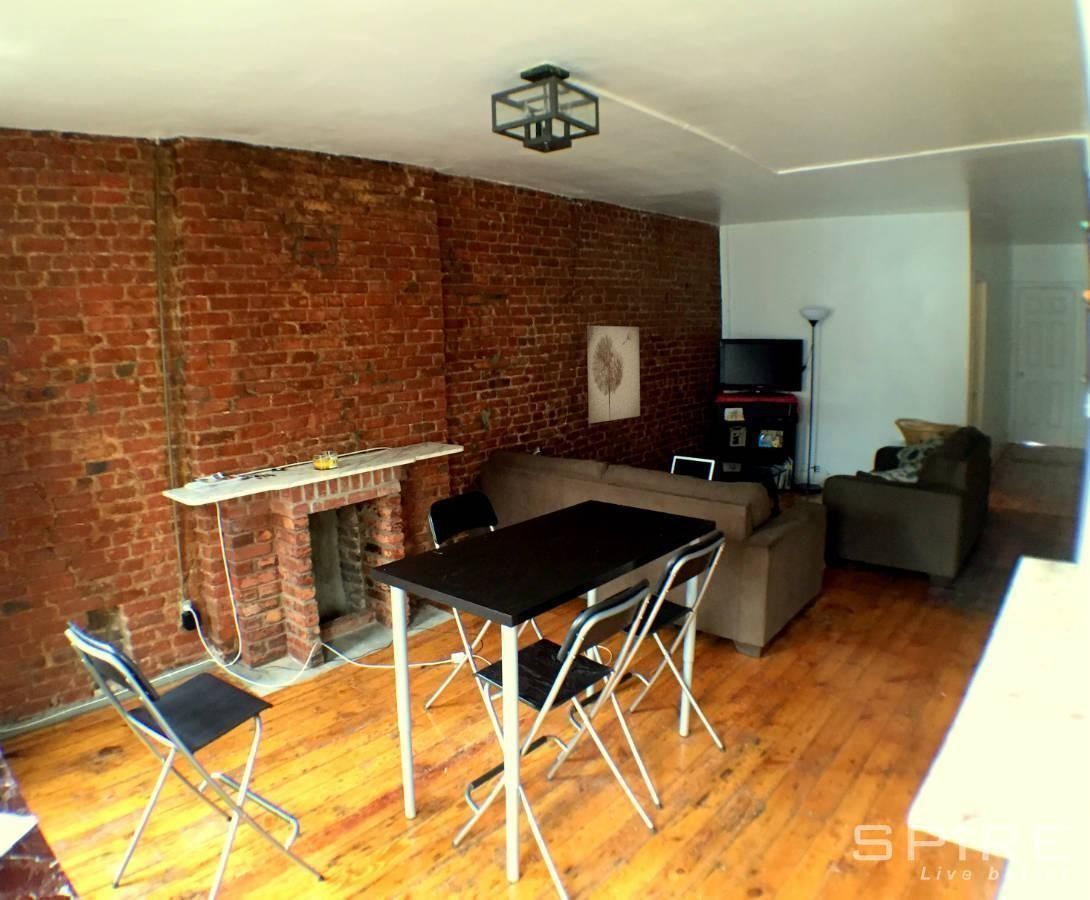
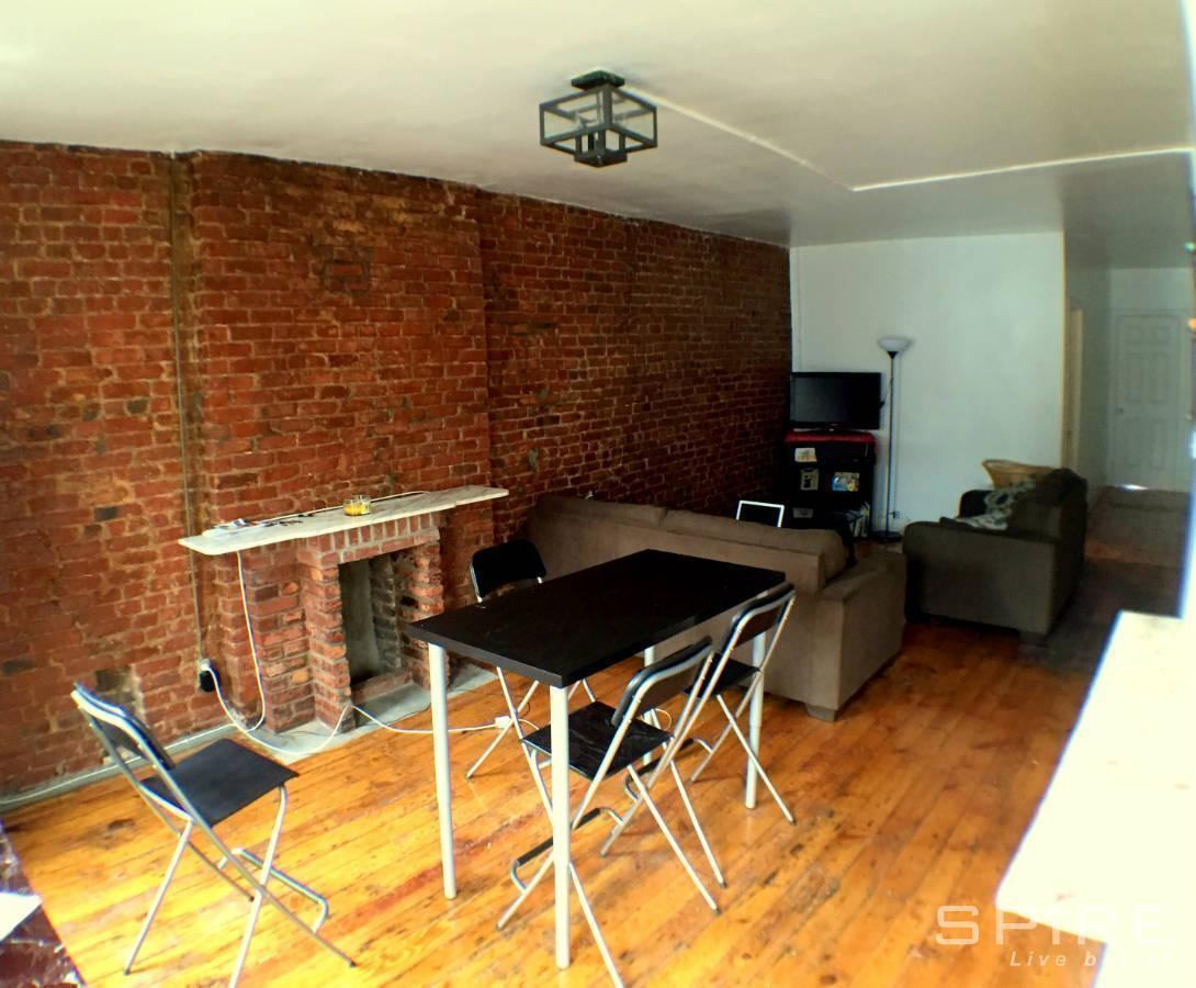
- wall art [586,325,641,424]
